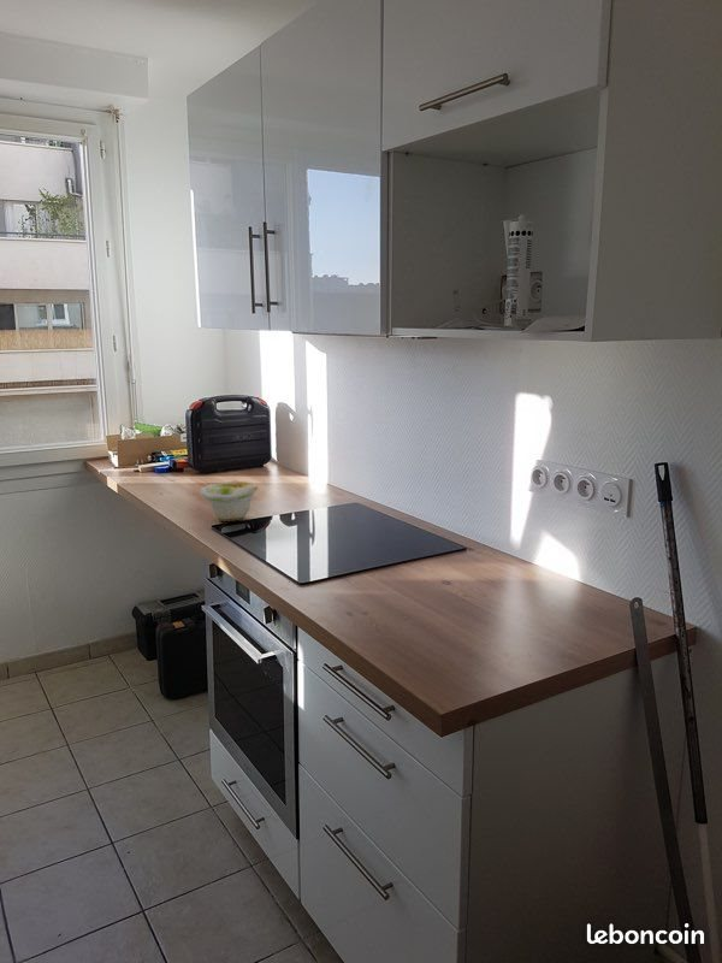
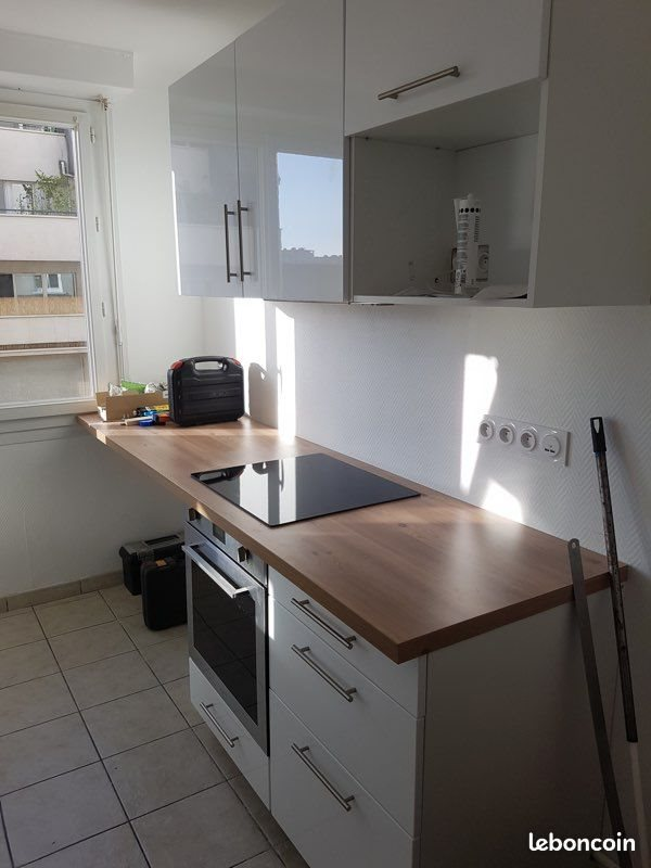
- bowl [200,480,259,522]
